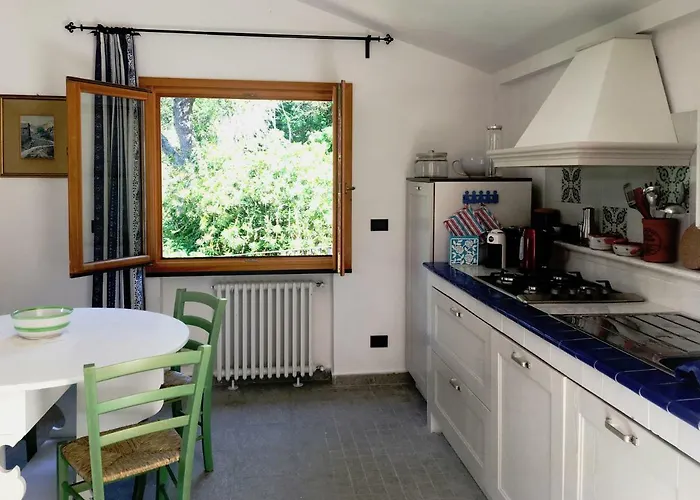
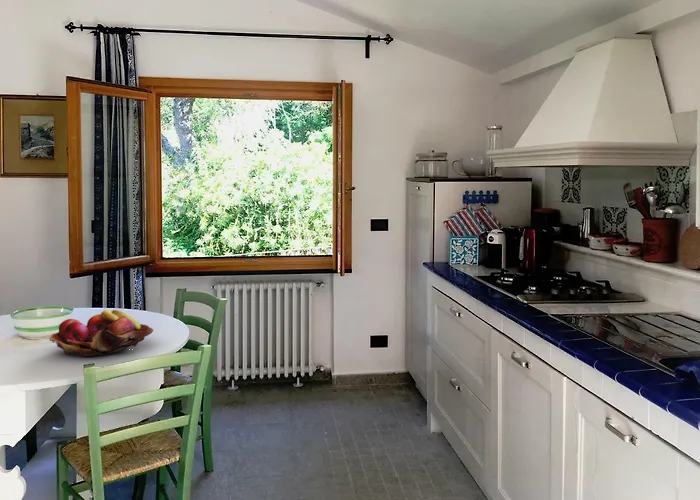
+ fruit basket [49,308,154,357]
